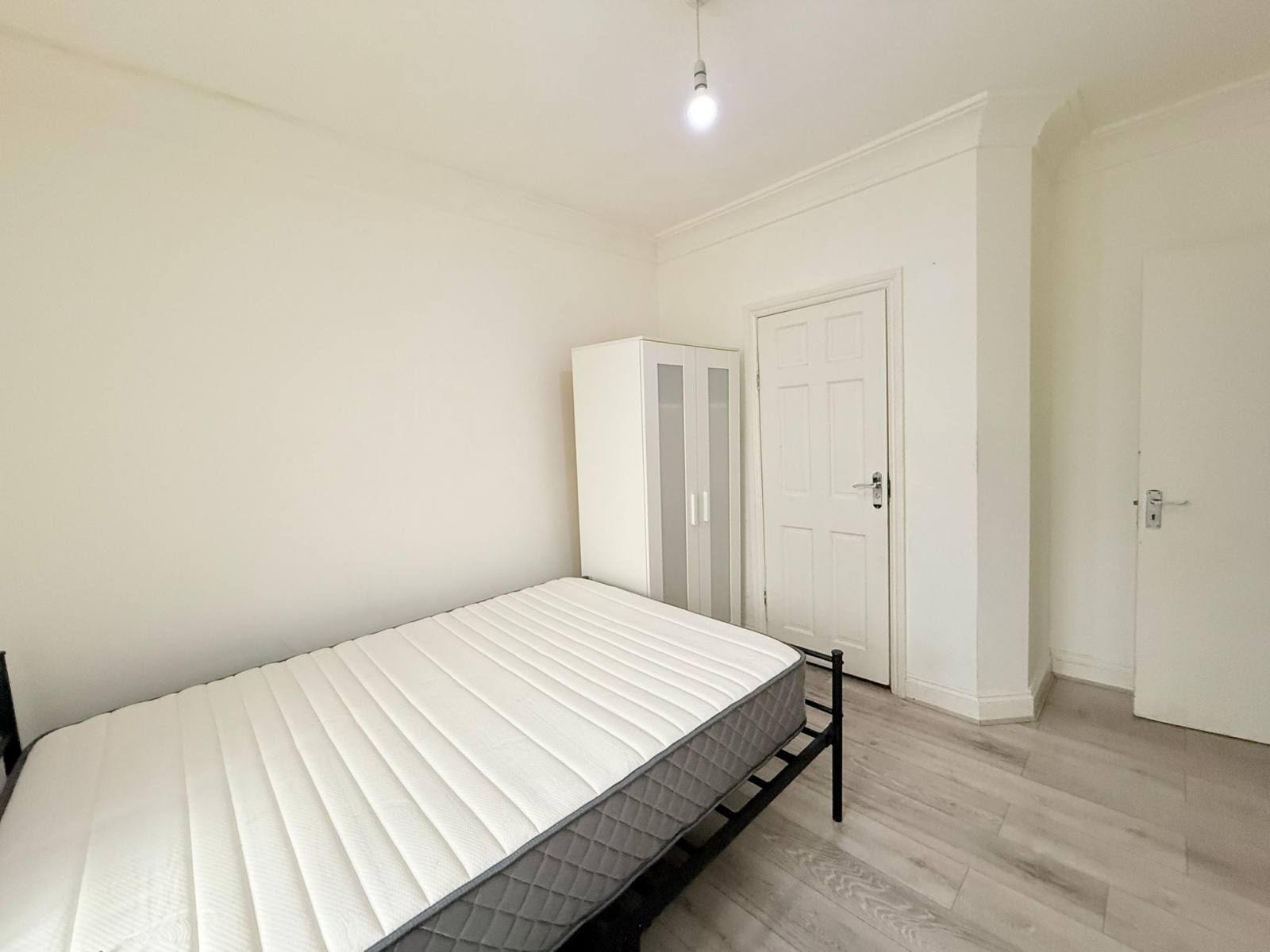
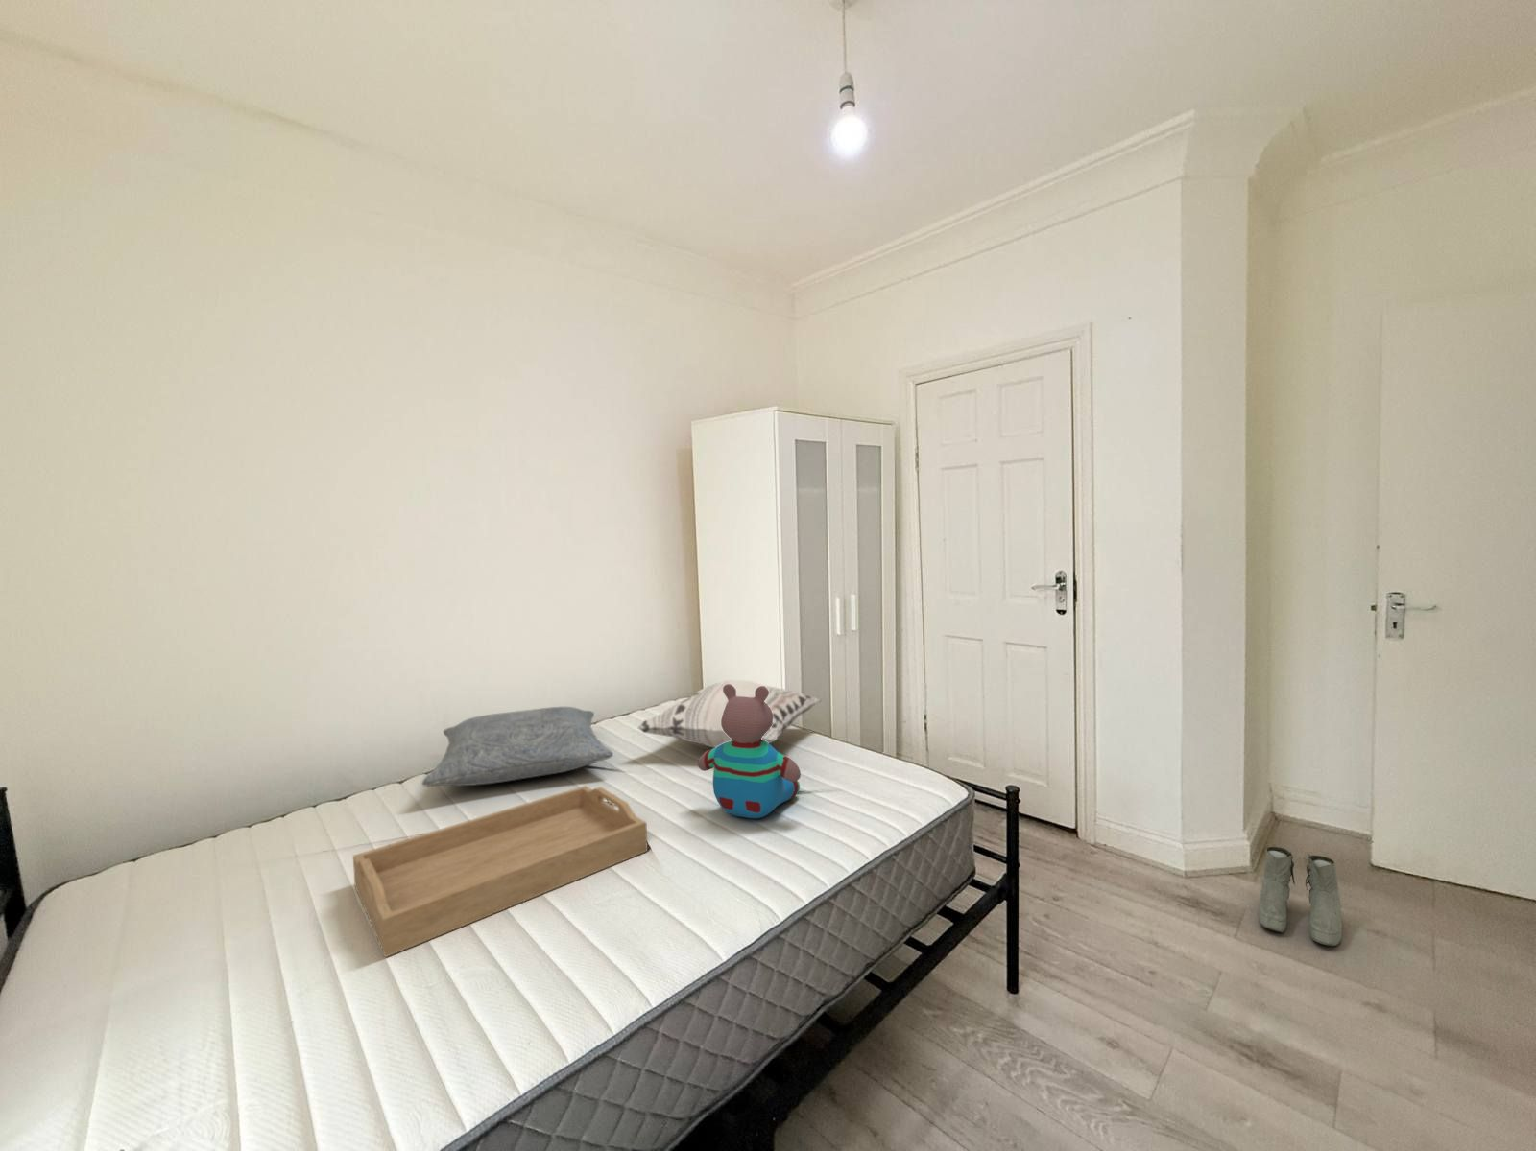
+ teddy bear [697,684,802,820]
+ decorative pillow [636,679,822,748]
+ pillow [421,706,614,787]
+ serving tray [352,785,649,959]
+ boots [1257,846,1342,947]
